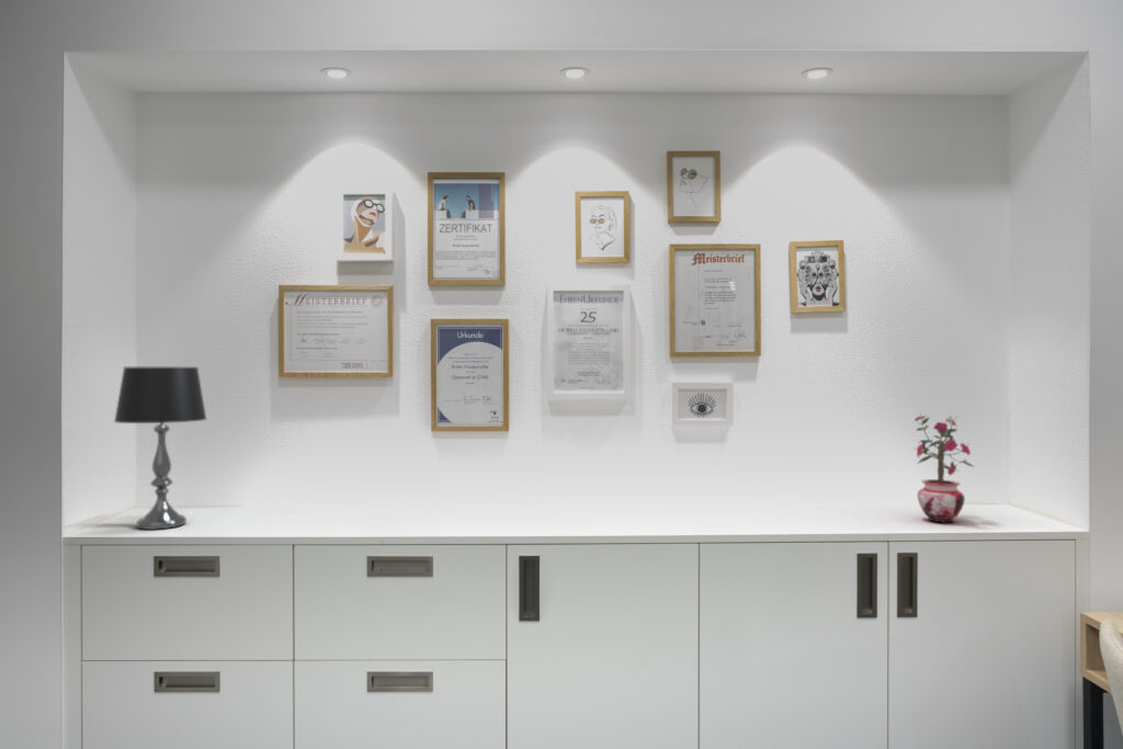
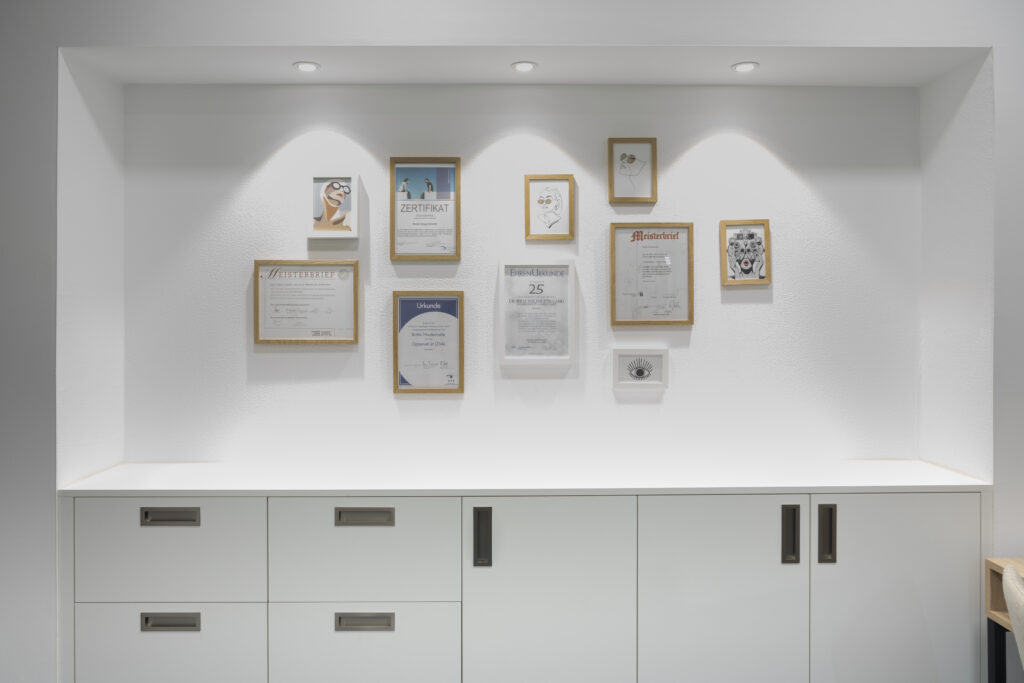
- table lamp [113,366,207,531]
- potted plant [912,415,975,524]
